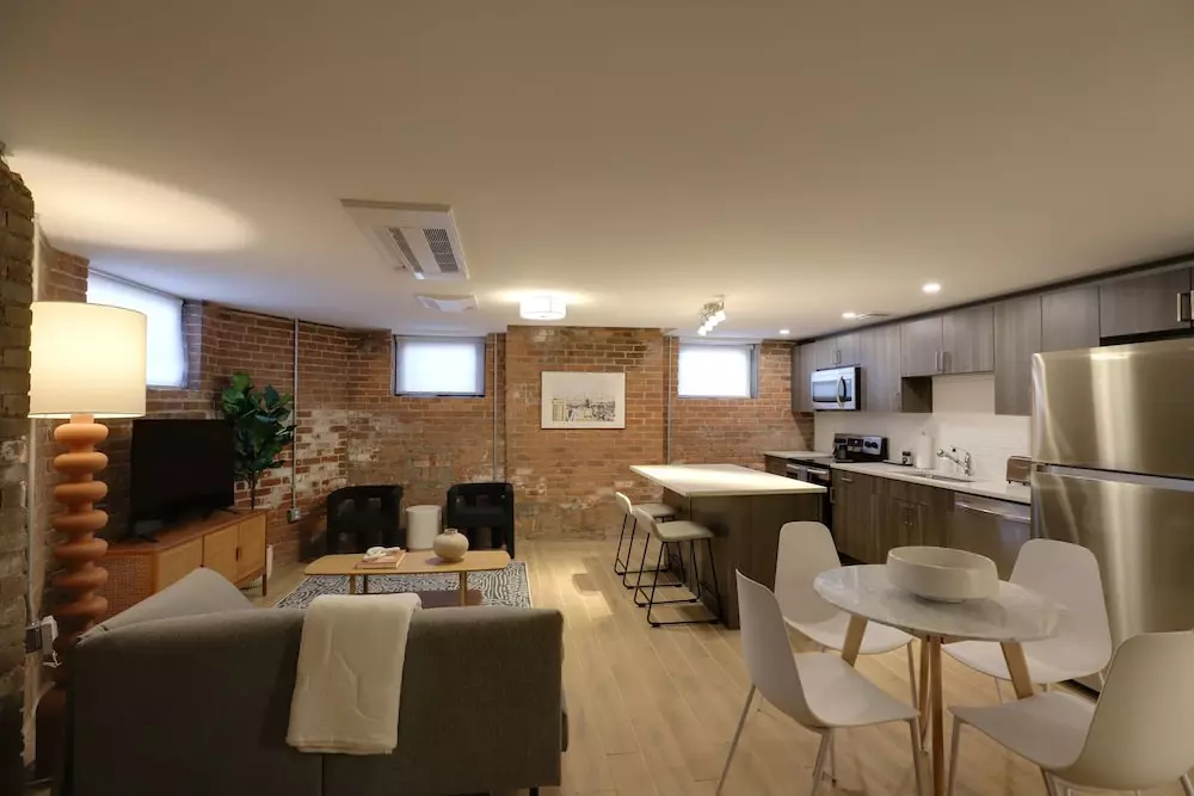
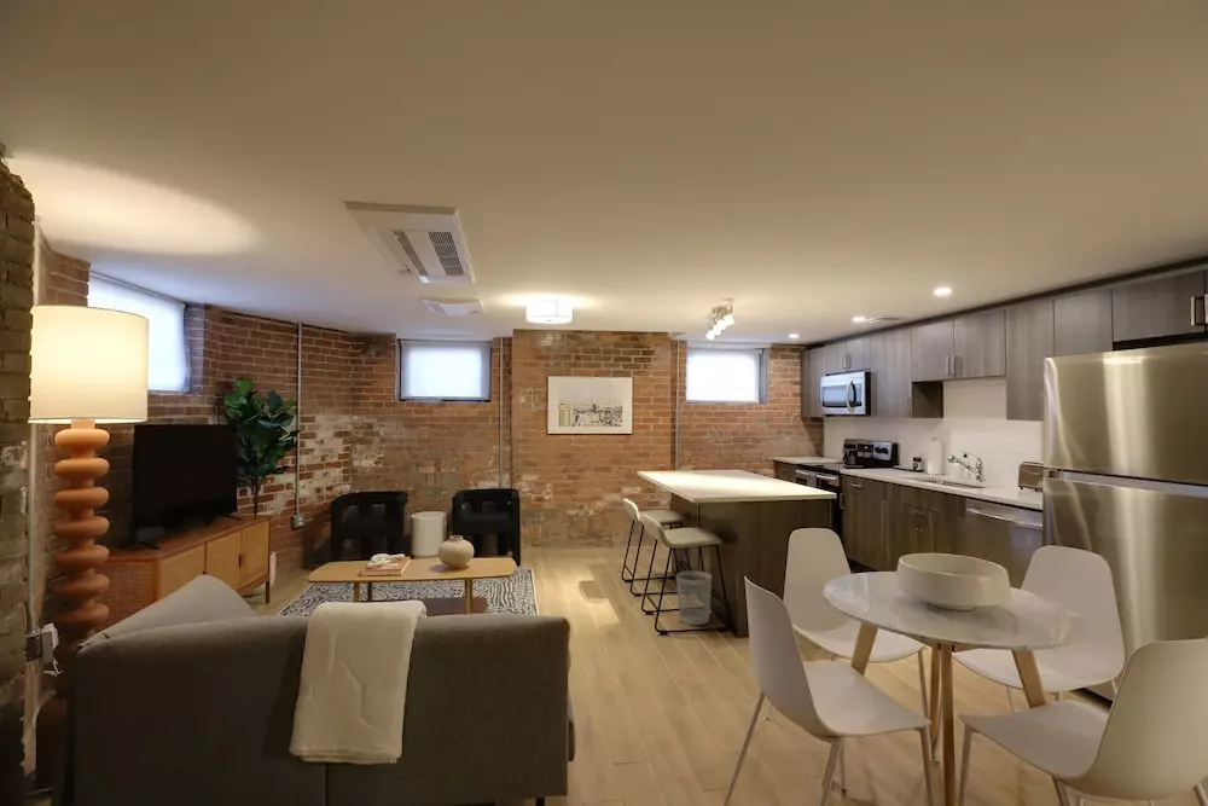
+ wastebasket [675,570,713,626]
